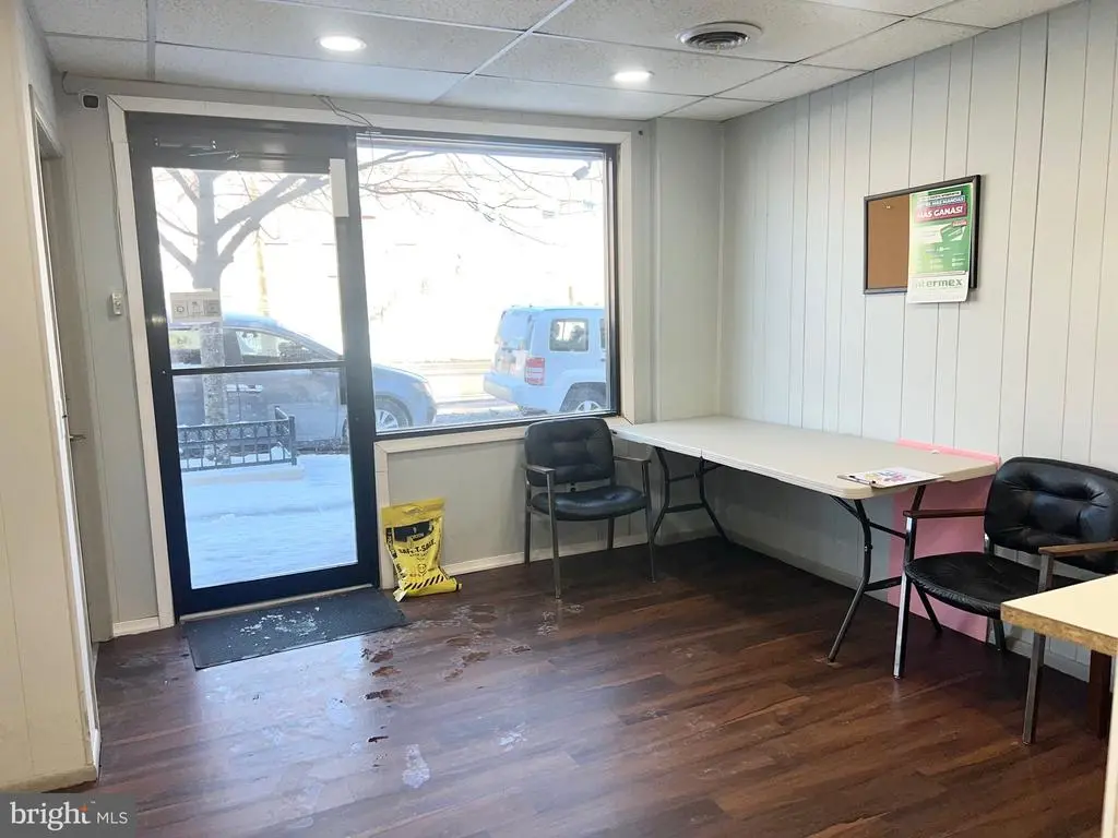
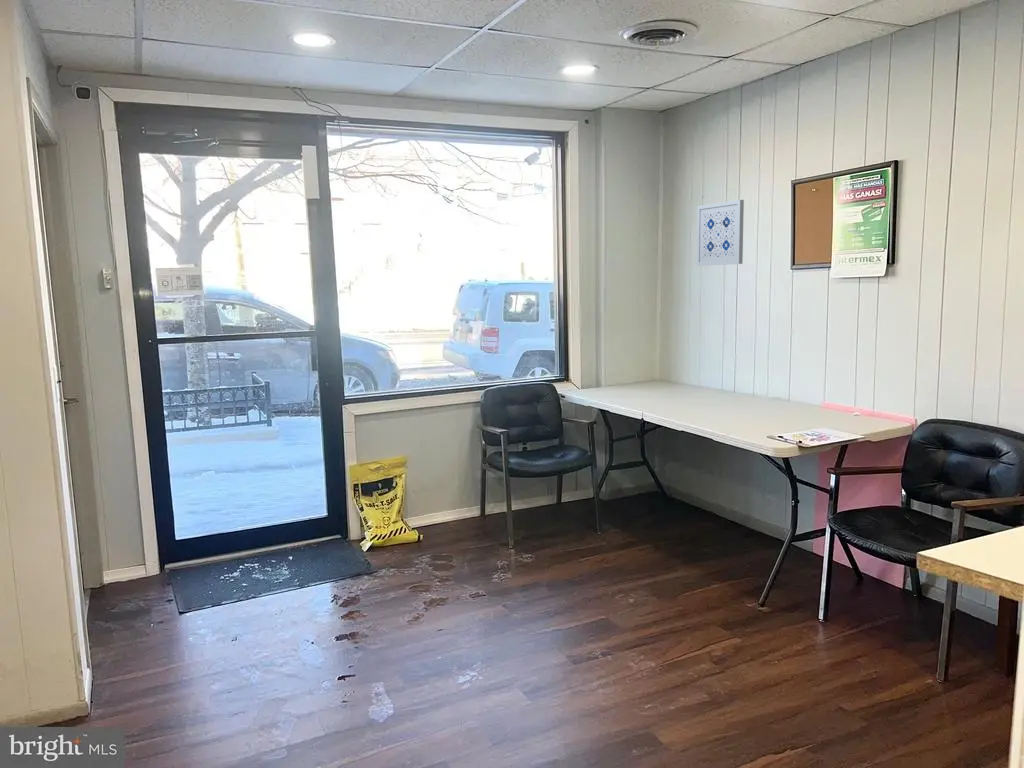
+ wall art [695,199,745,267]
